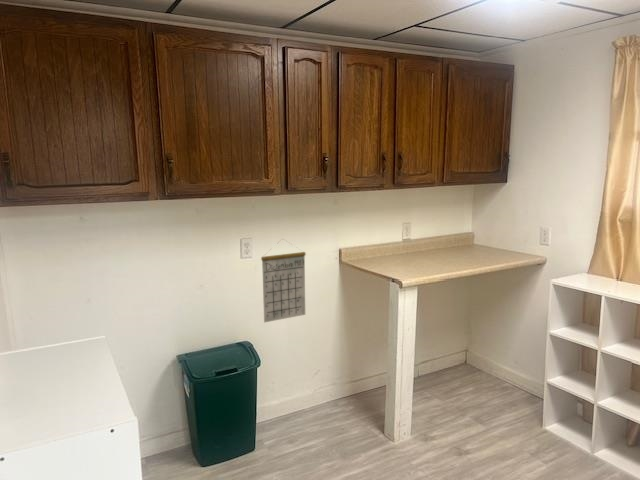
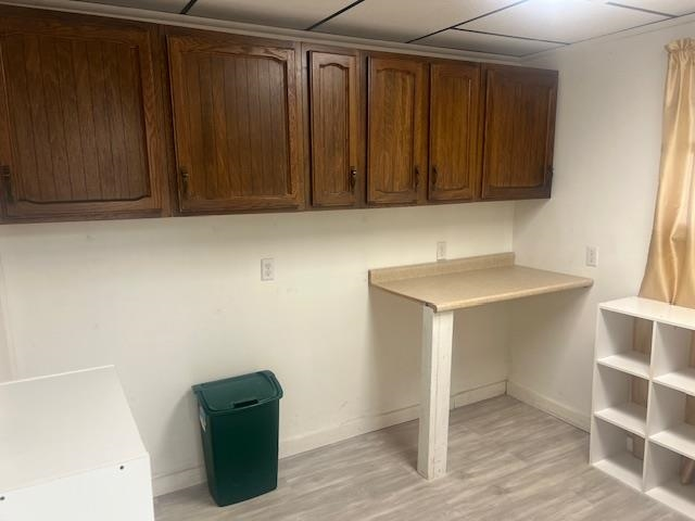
- calendar [260,238,307,323]
